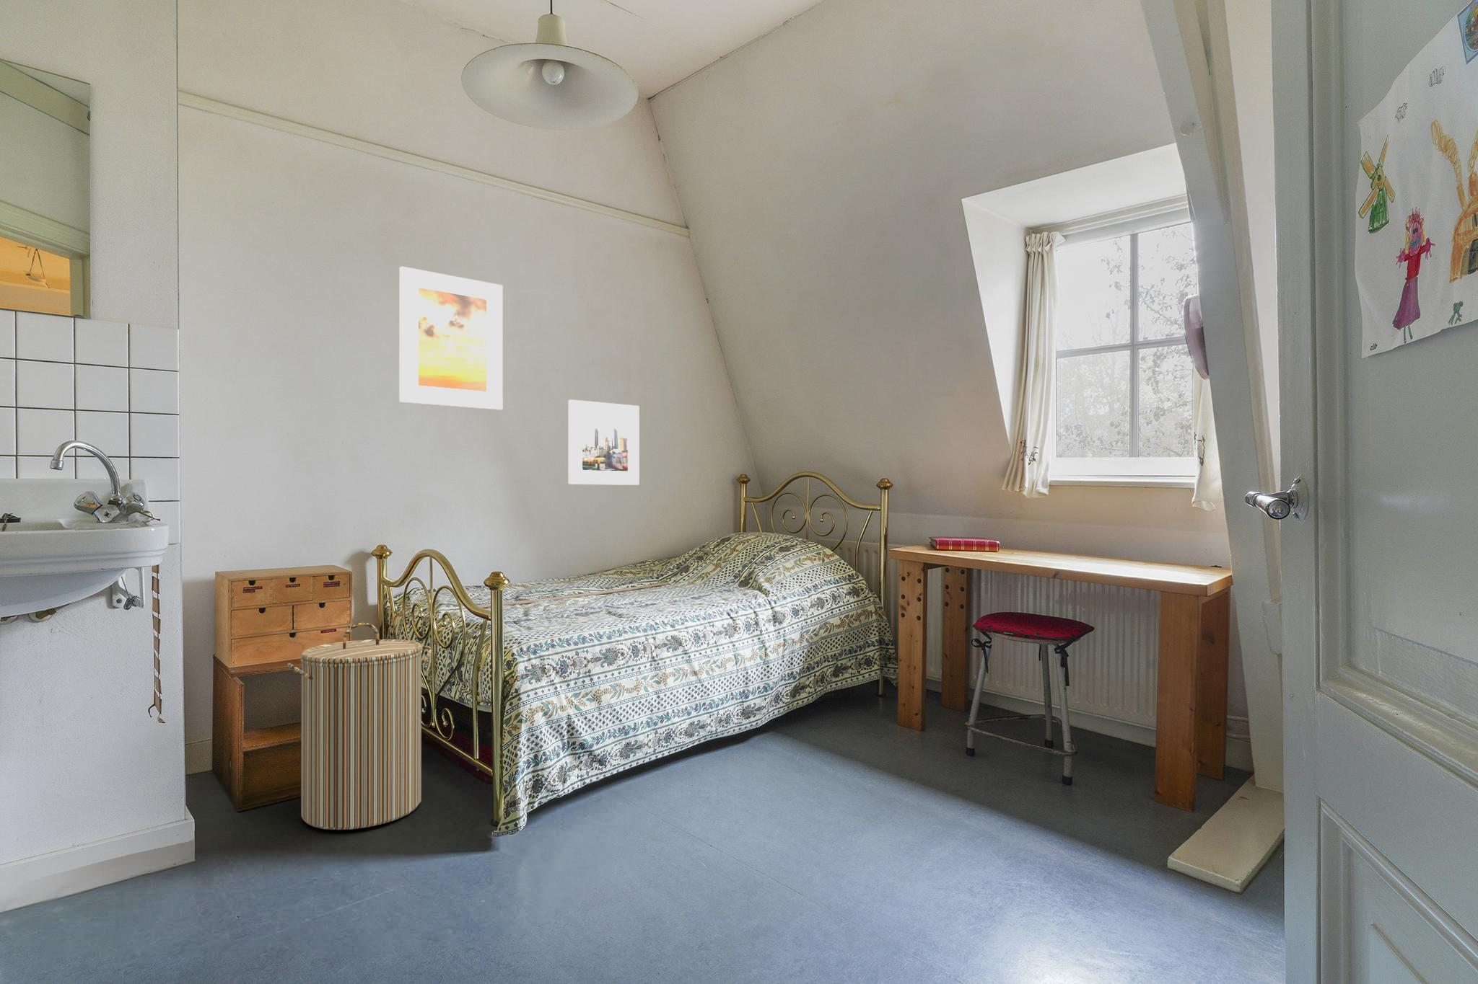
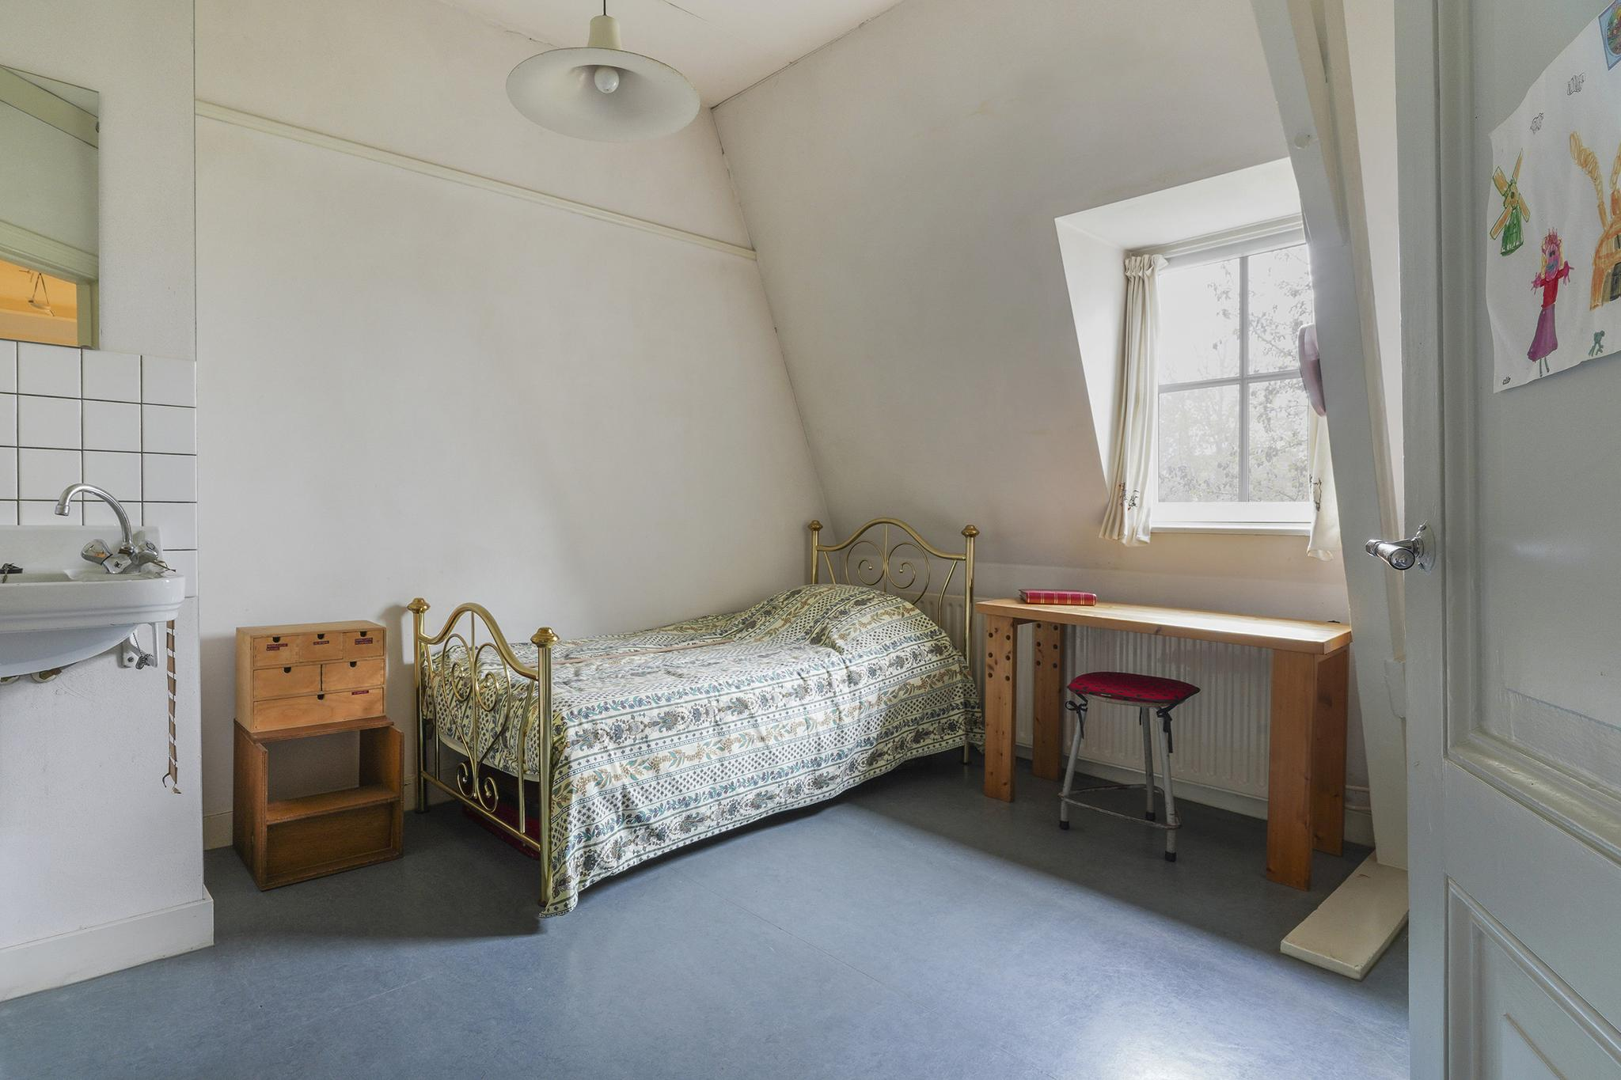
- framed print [568,399,641,485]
- laundry hamper [287,622,432,830]
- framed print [399,266,503,410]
